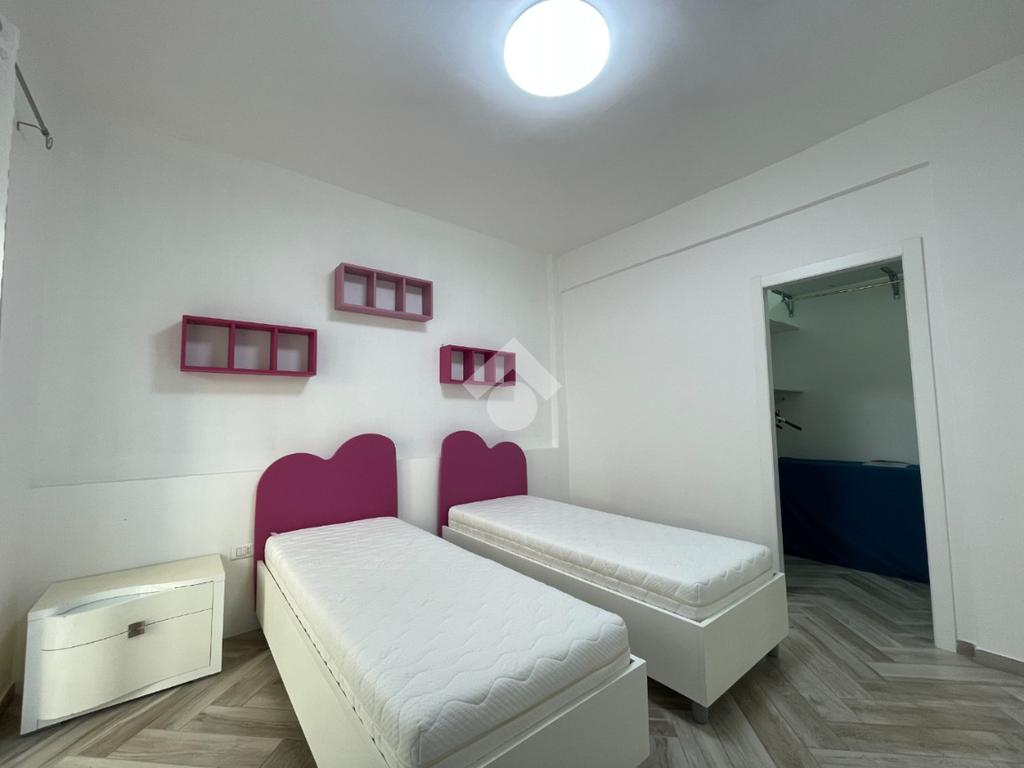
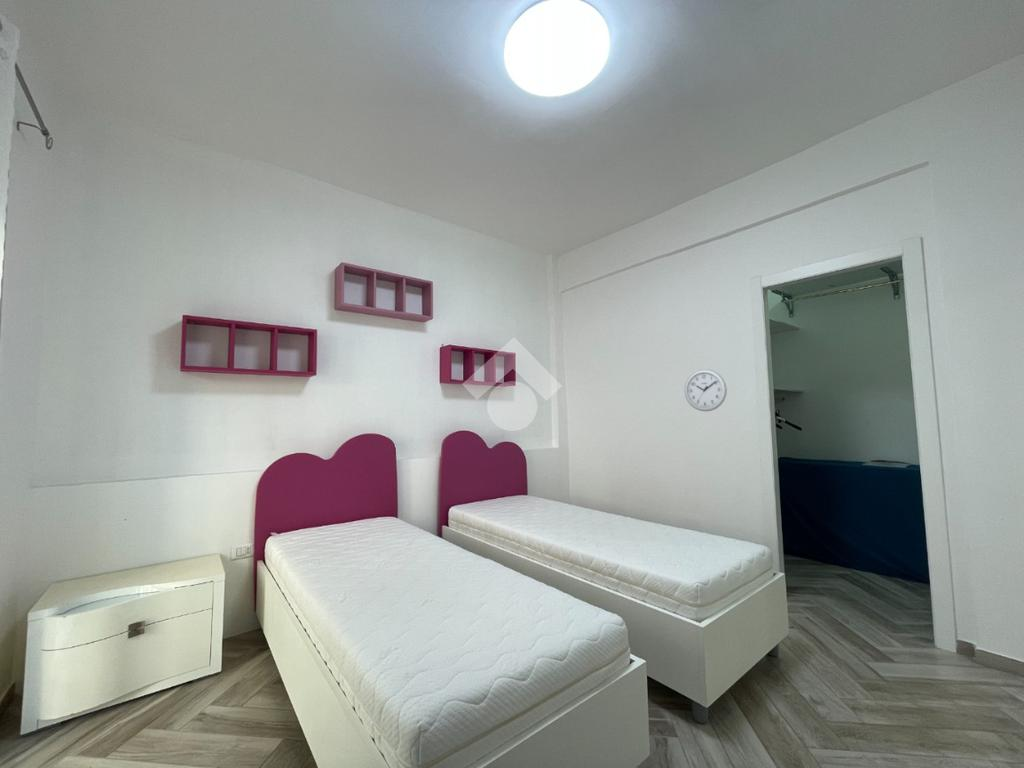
+ wall clock [684,368,728,412]
